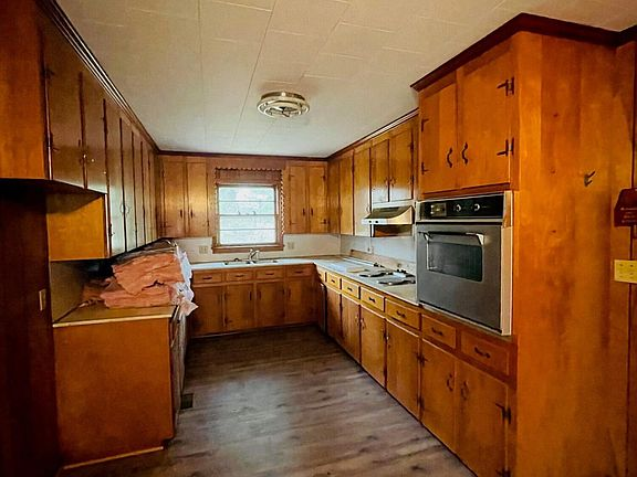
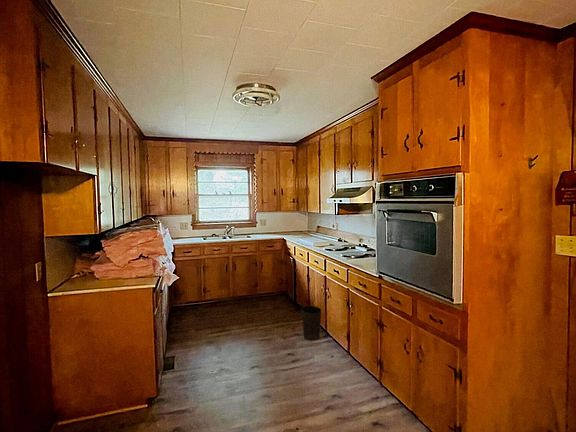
+ waste basket [300,305,322,341]
